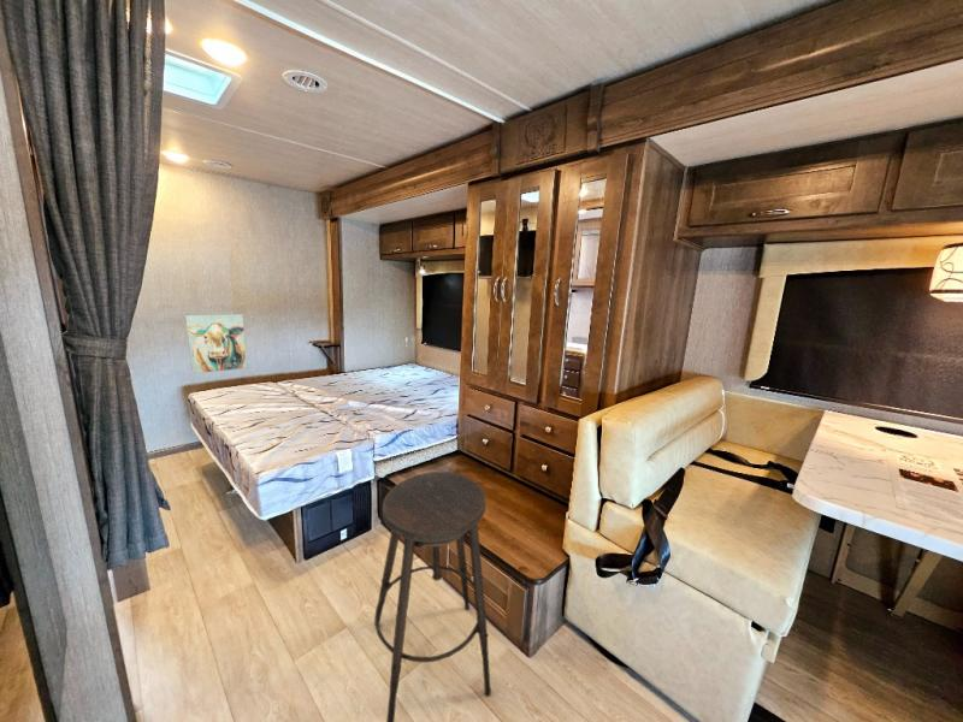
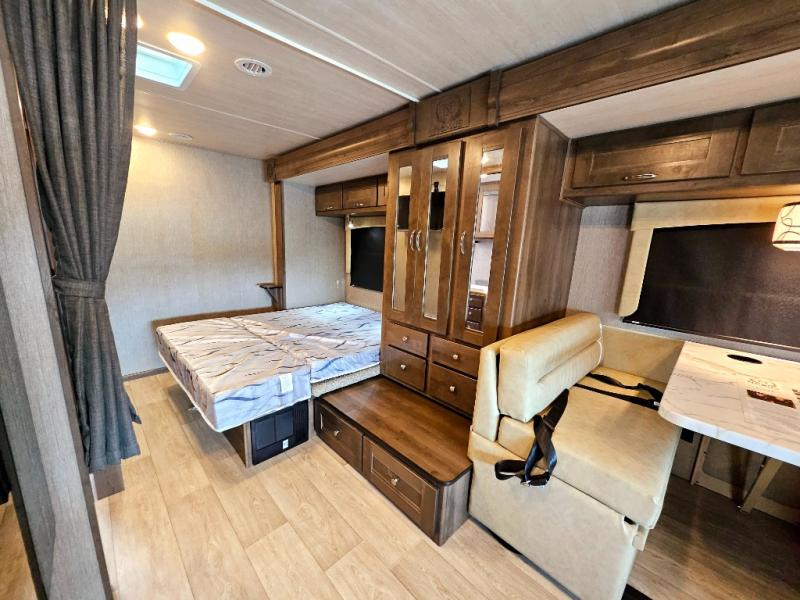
- wall art [184,313,249,374]
- stool [373,471,492,722]
